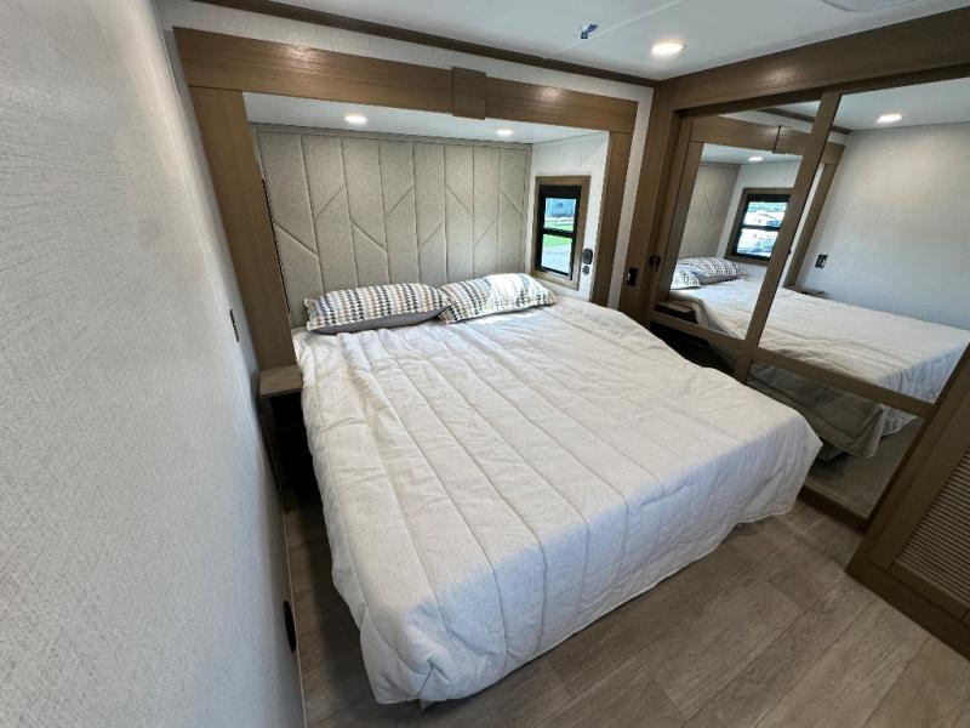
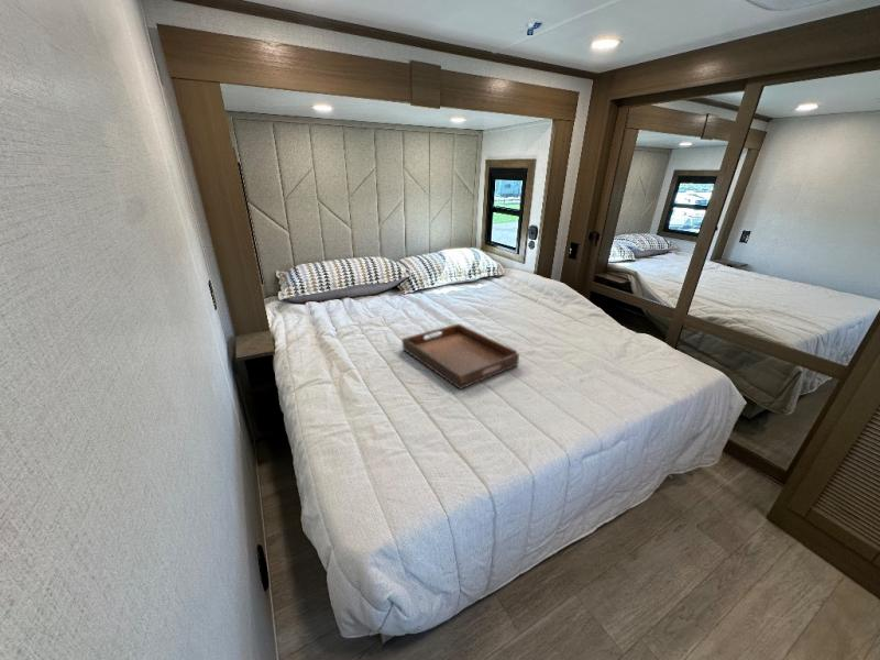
+ serving tray [402,322,520,391]
